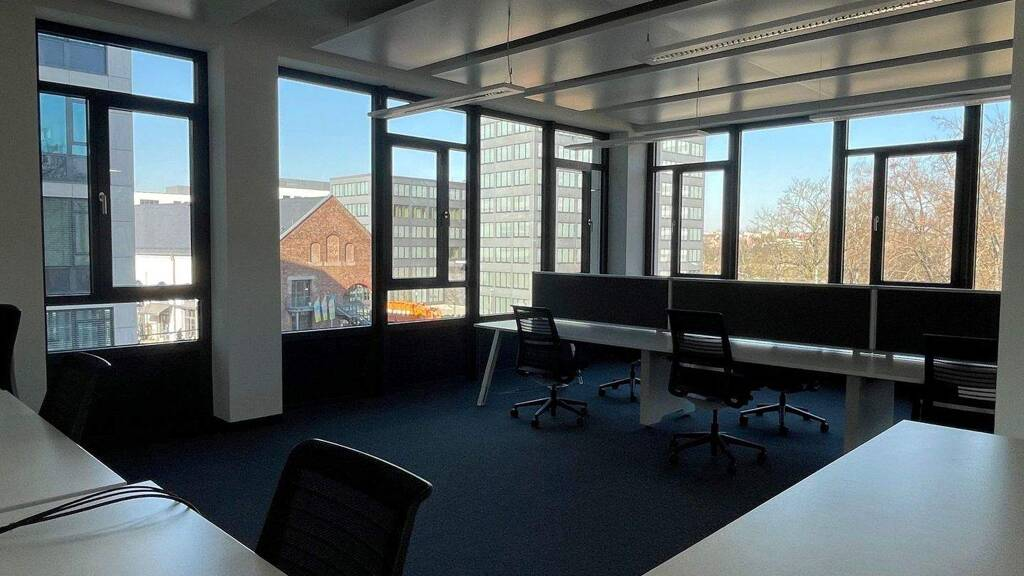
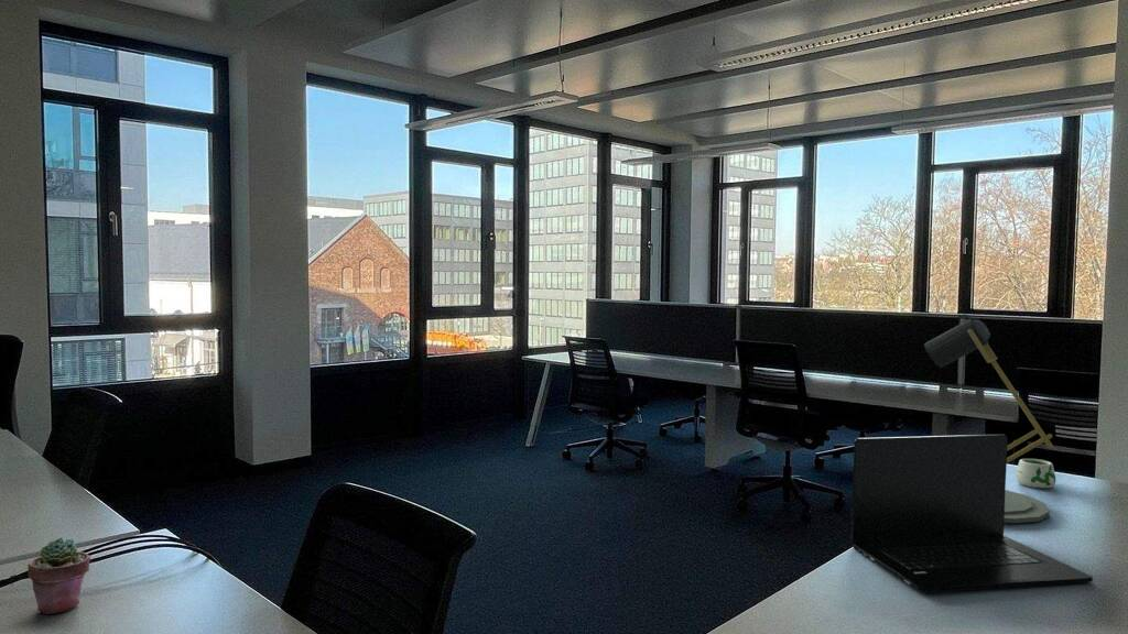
+ mug [1015,458,1056,489]
+ laptop [850,434,1094,593]
+ potted succulent [26,536,91,615]
+ desk lamp [923,318,1054,524]
